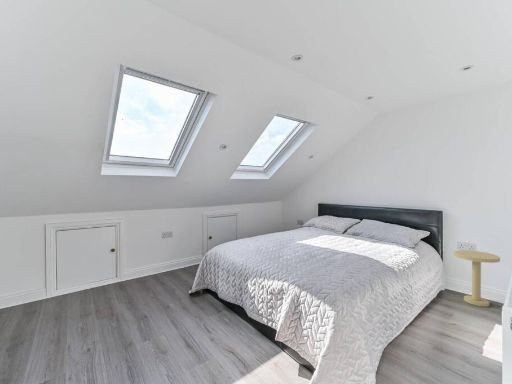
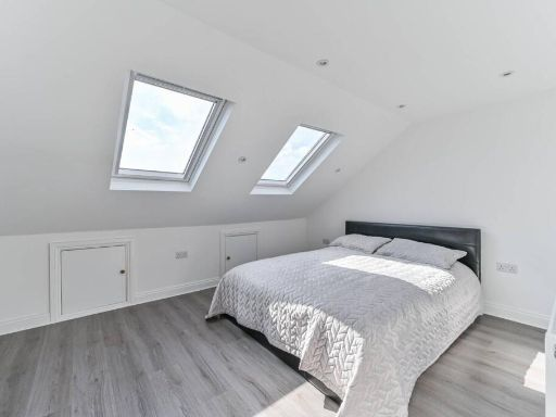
- side table [453,249,501,308]
